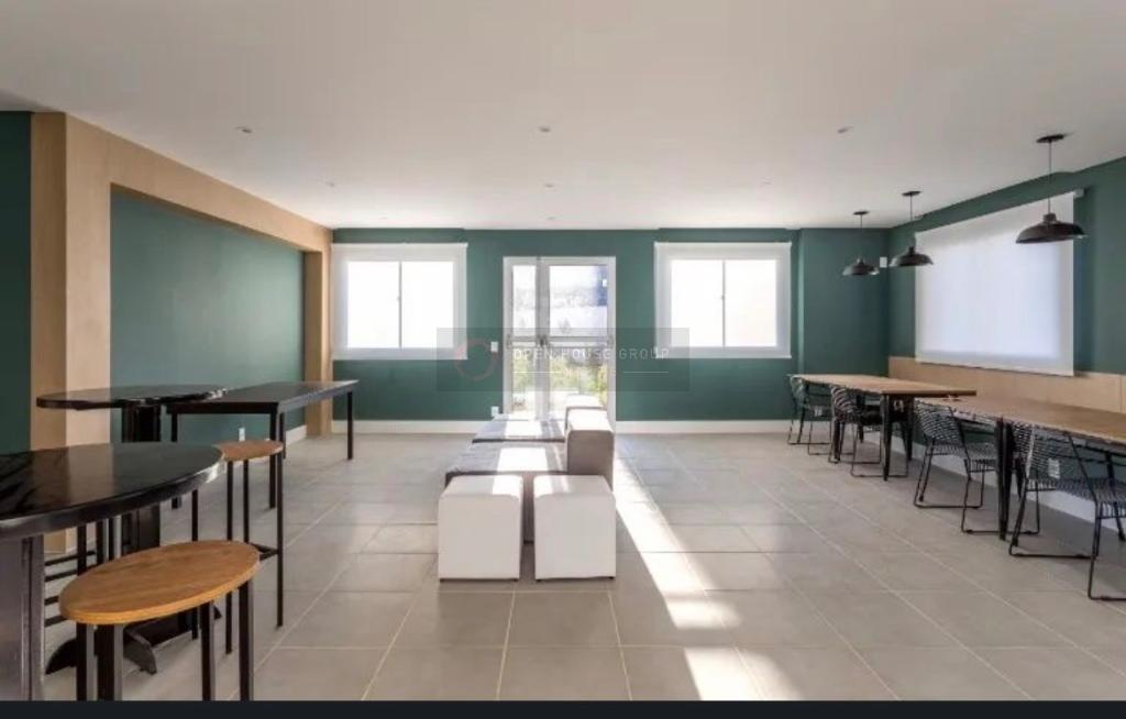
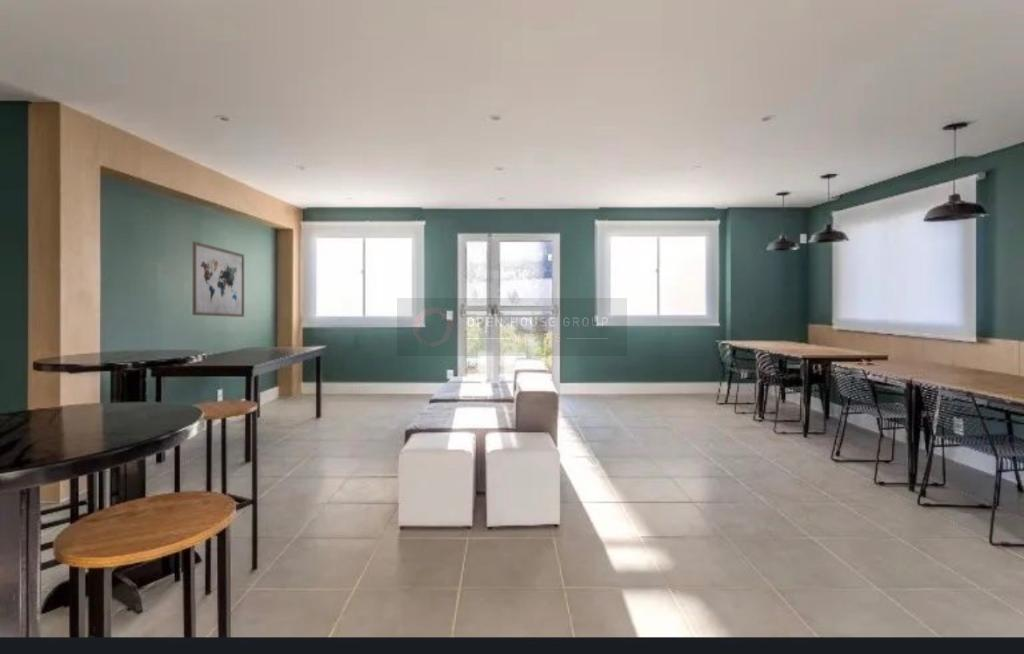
+ wall art [192,240,245,318]
